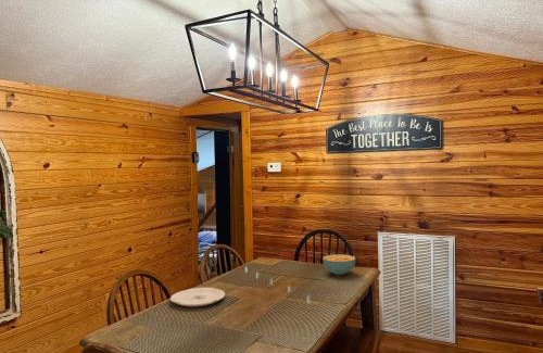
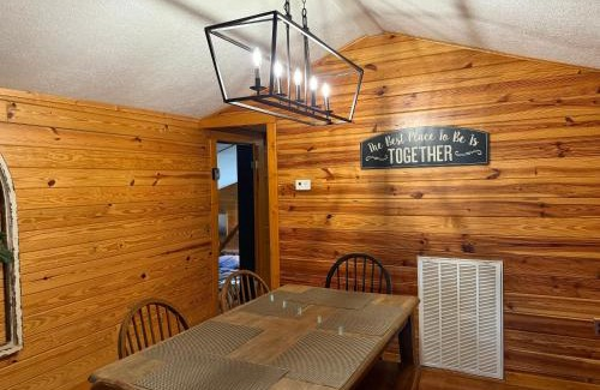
- plate [169,287,226,307]
- cereal bowl [321,253,356,276]
